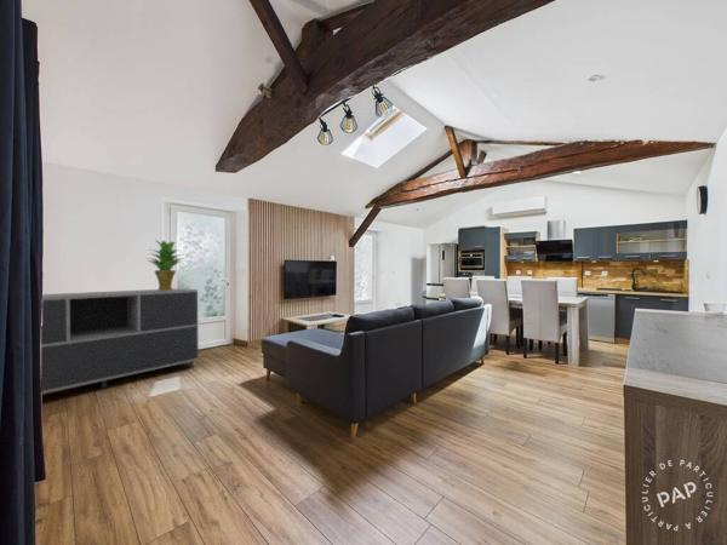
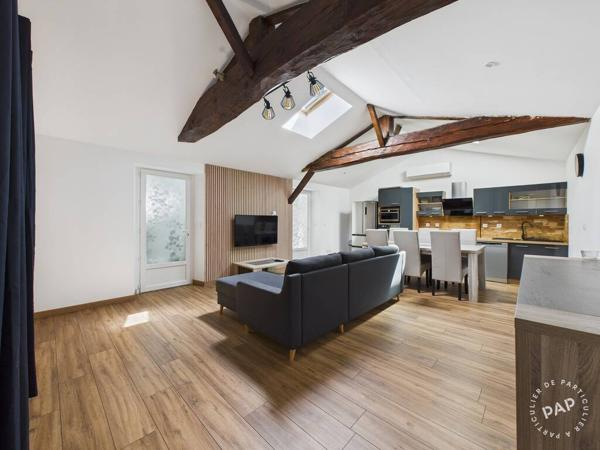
- sideboard [40,287,200,395]
- potted plant [147,239,184,291]
